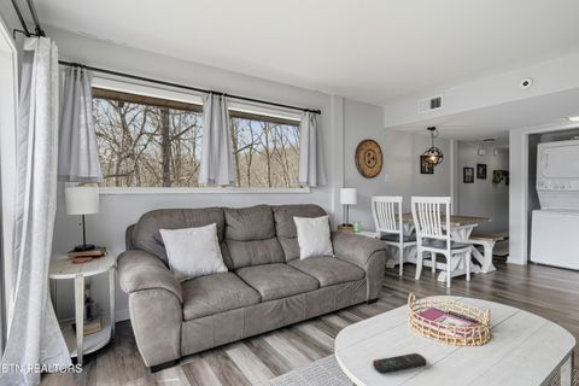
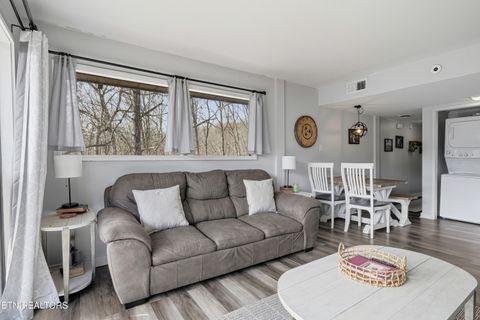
- remote control [372,352,427,374]
